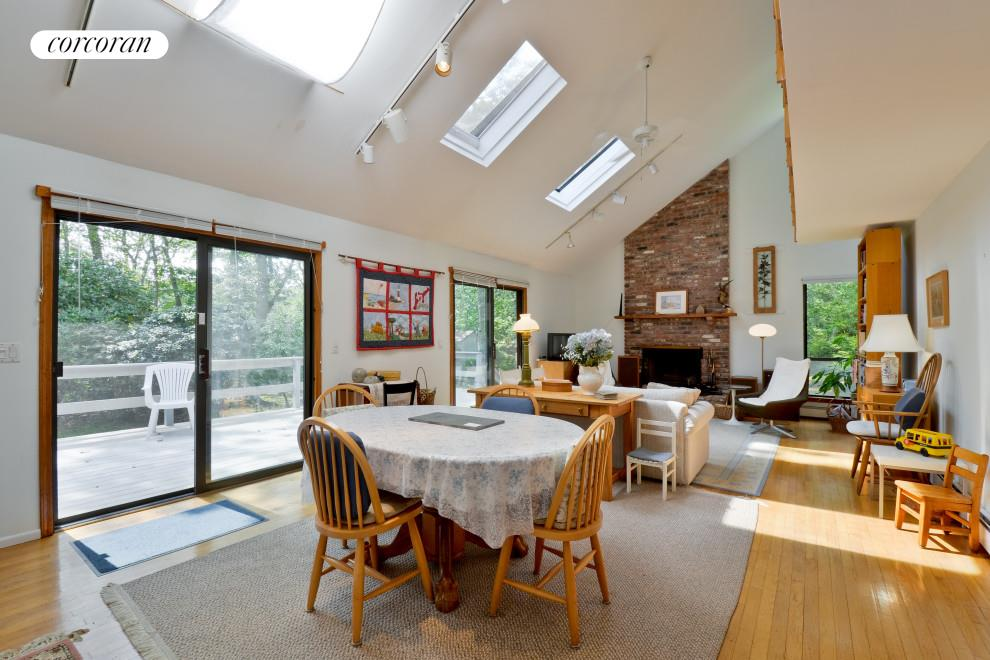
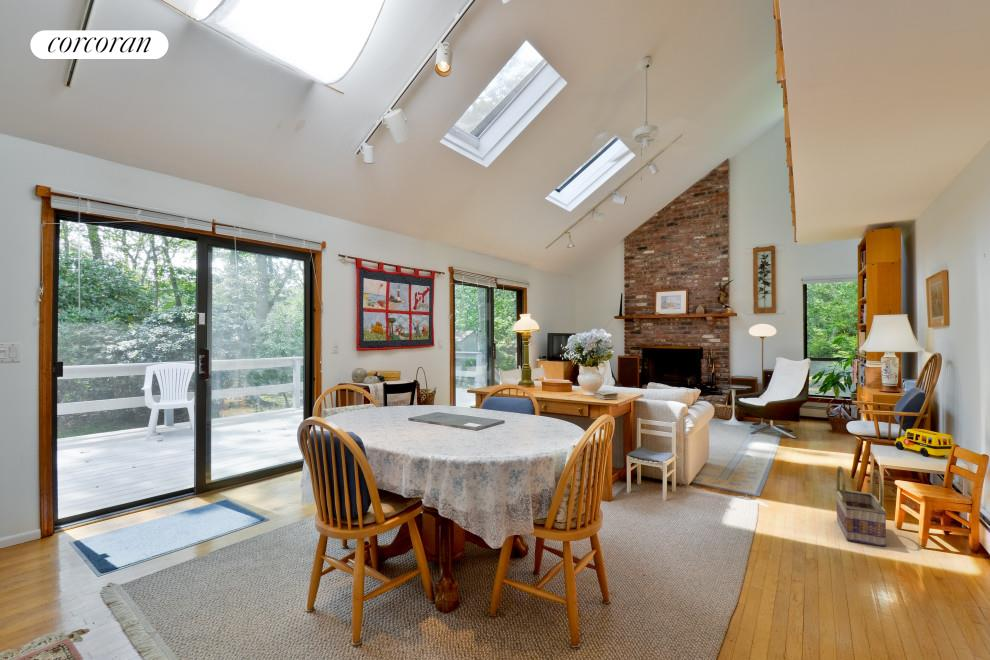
+ basket [834,465,888,548]
